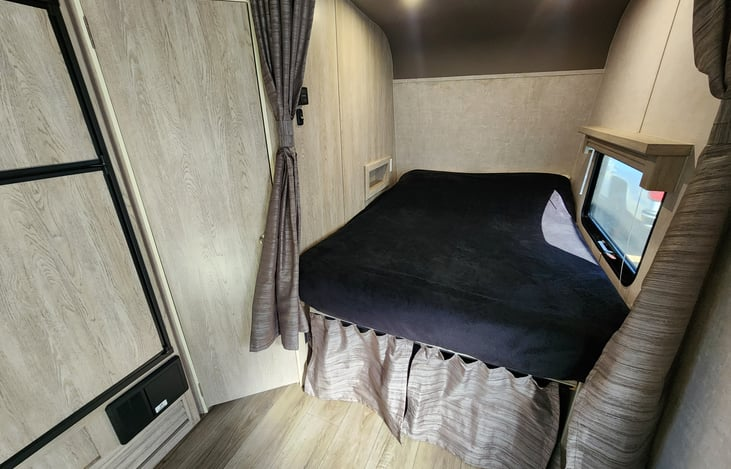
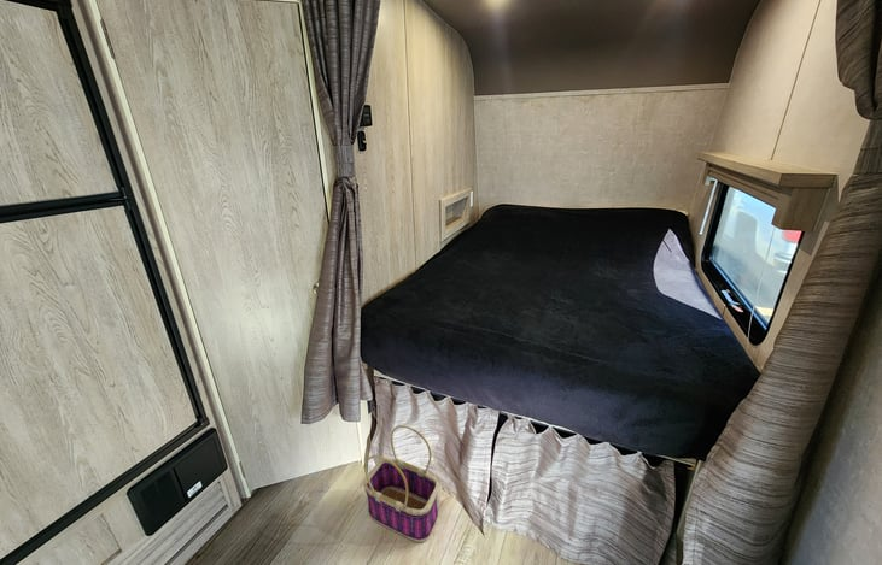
+ basket [362,424,440,543]
